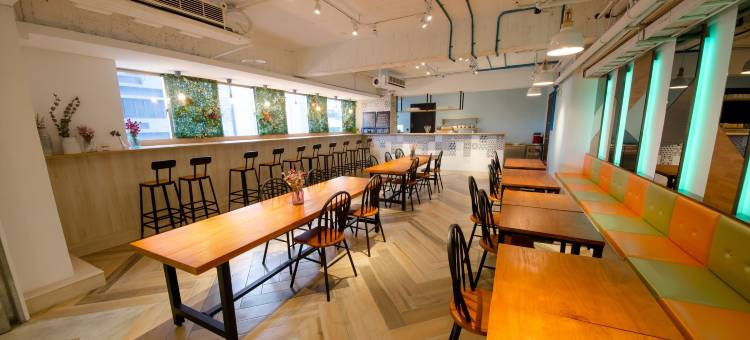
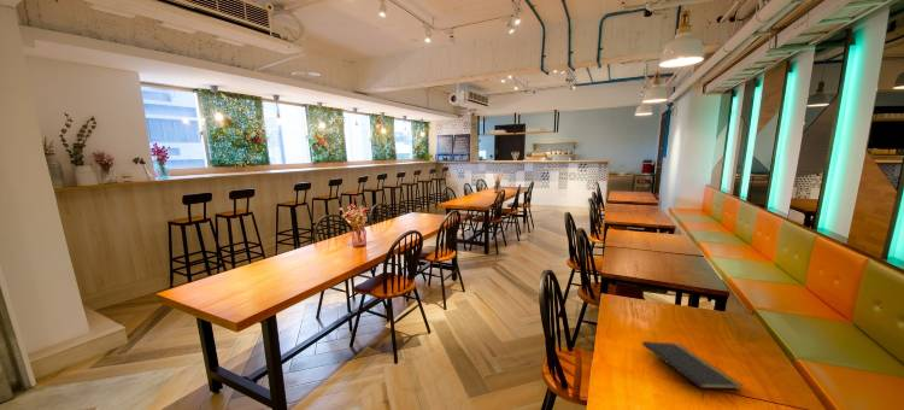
+ notepad [641,340,745,399]
